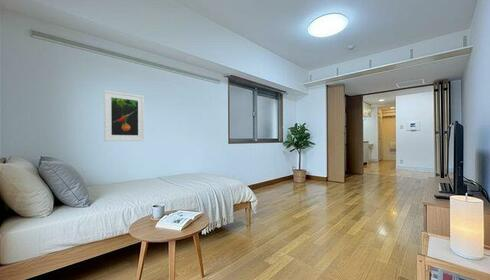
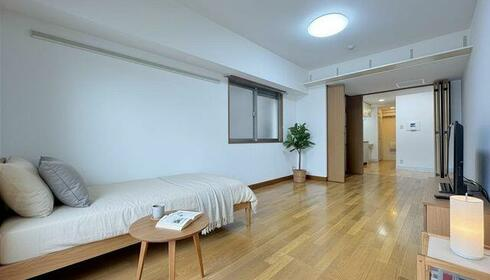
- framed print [103,89,145,142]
